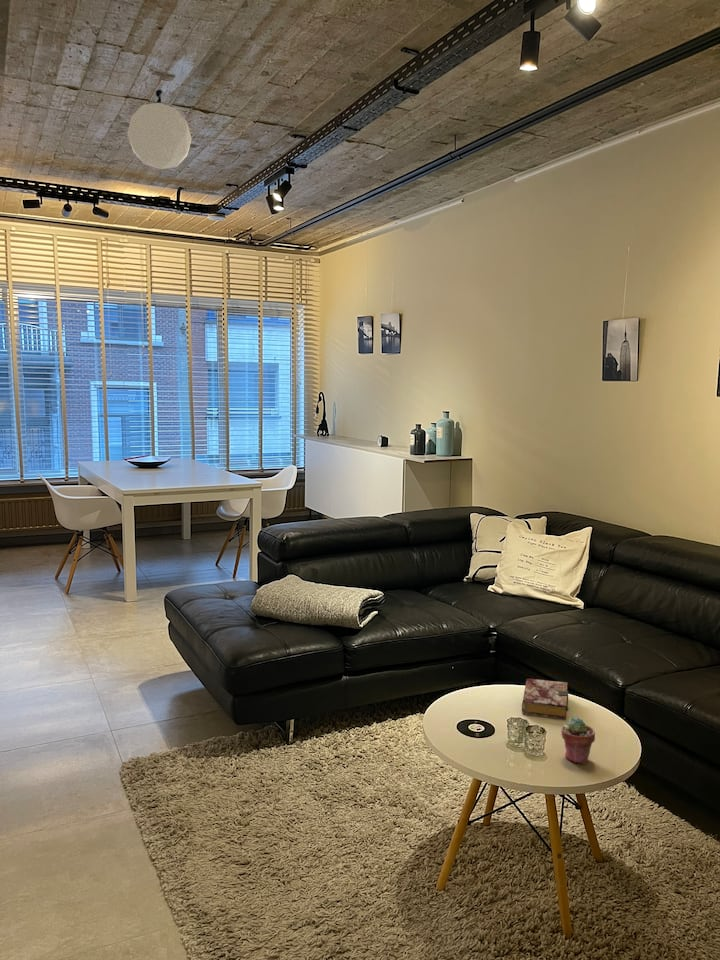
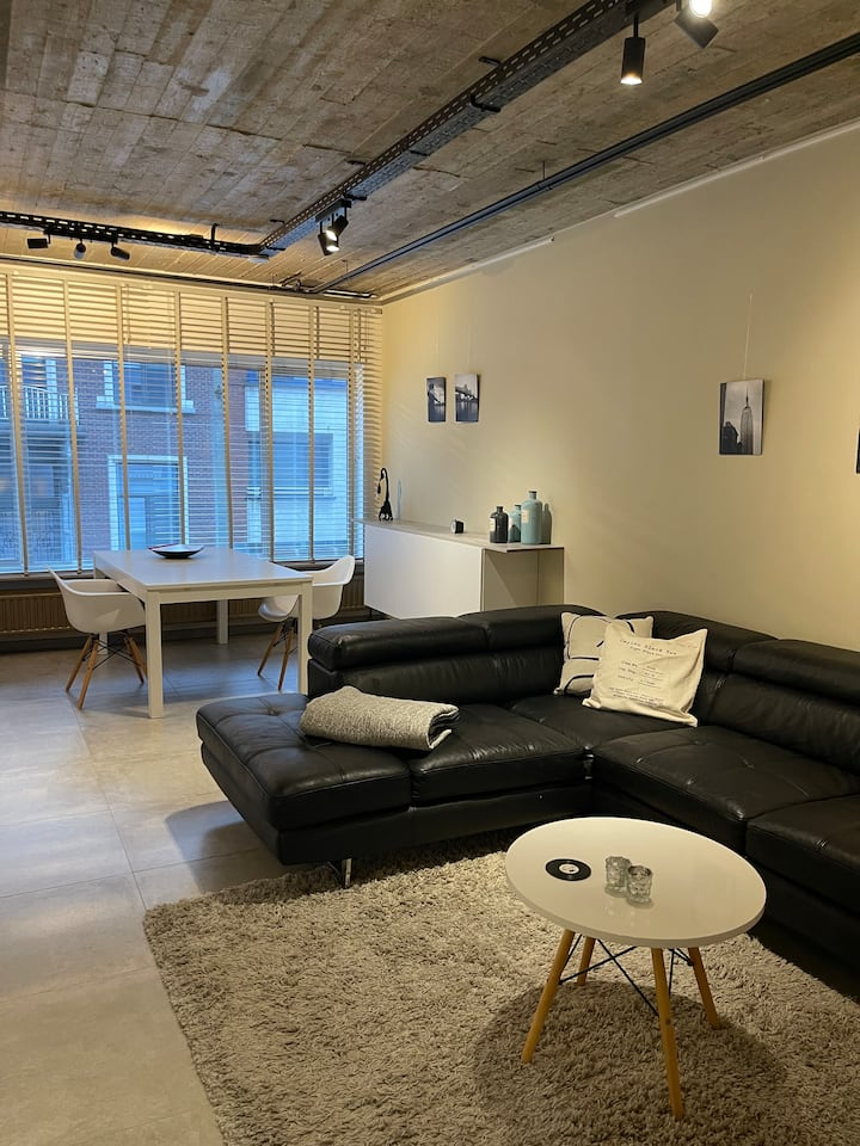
- book [521,678,569,720]
- pendant lamp [126,89,193,170]
- potted succulent [560,716,596,765]
